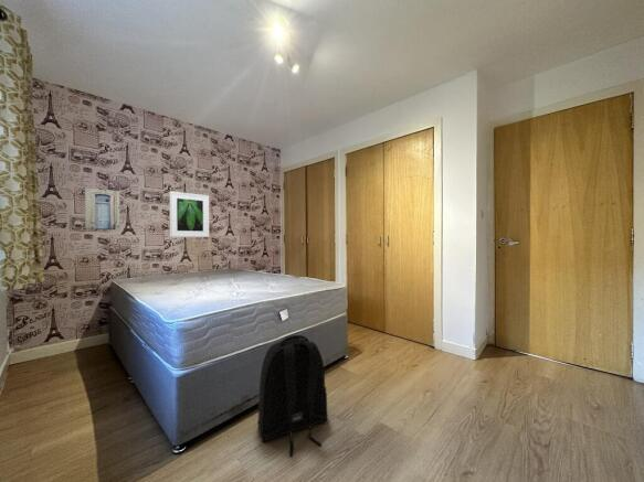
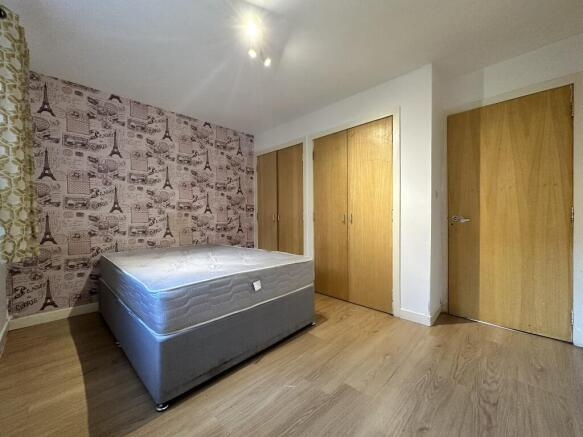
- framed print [168,190,210,238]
- backpack [257,334,329,458]
- wall art [84,186,120,231]
